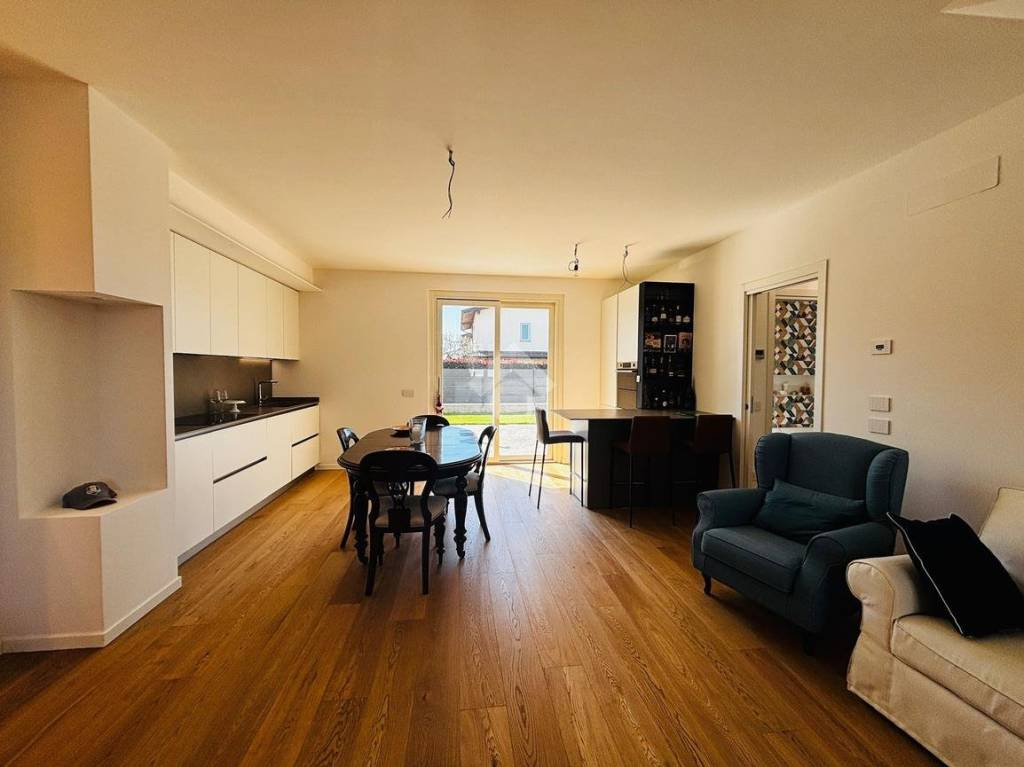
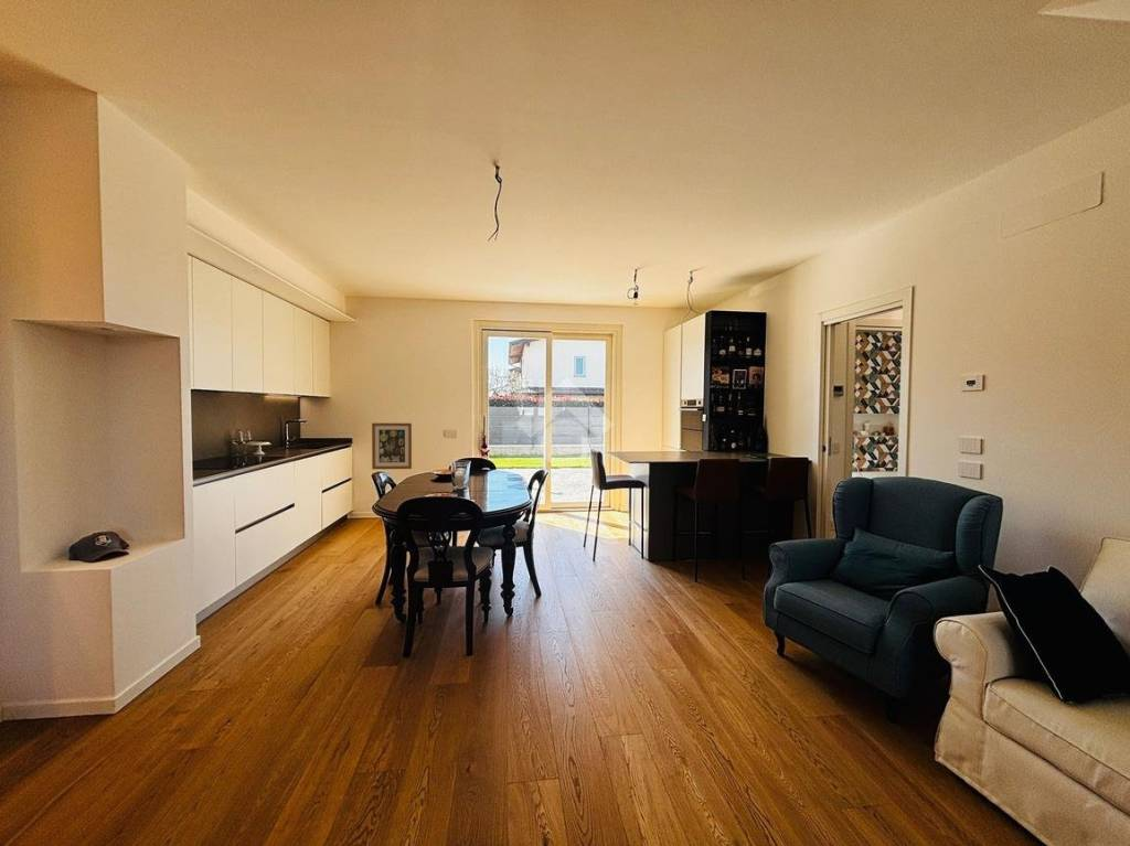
+ wall art [371,422,413,470]
